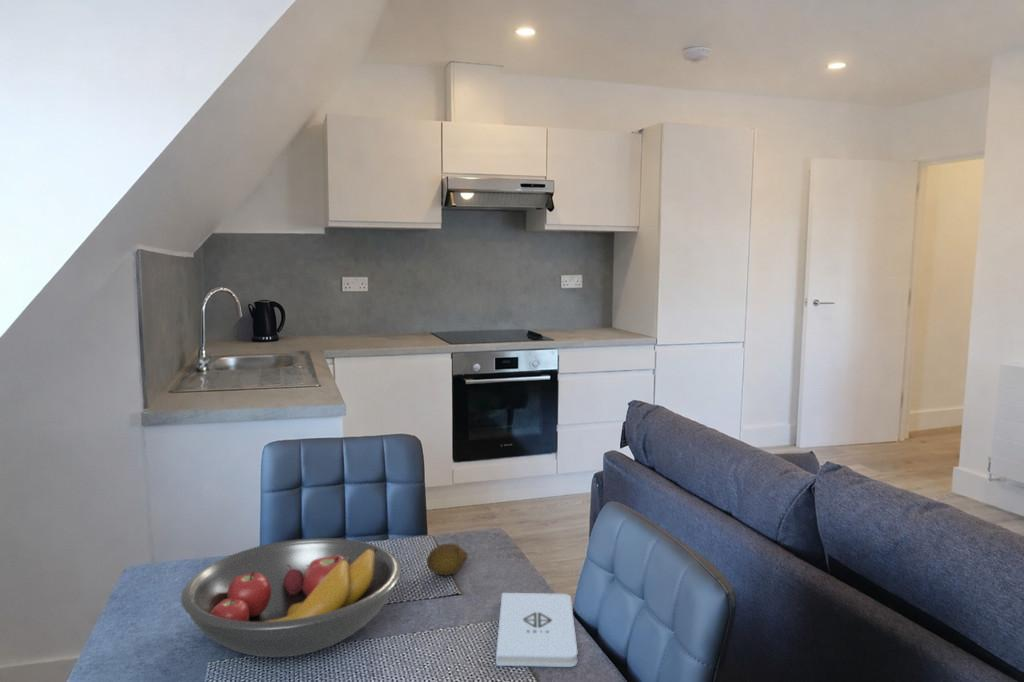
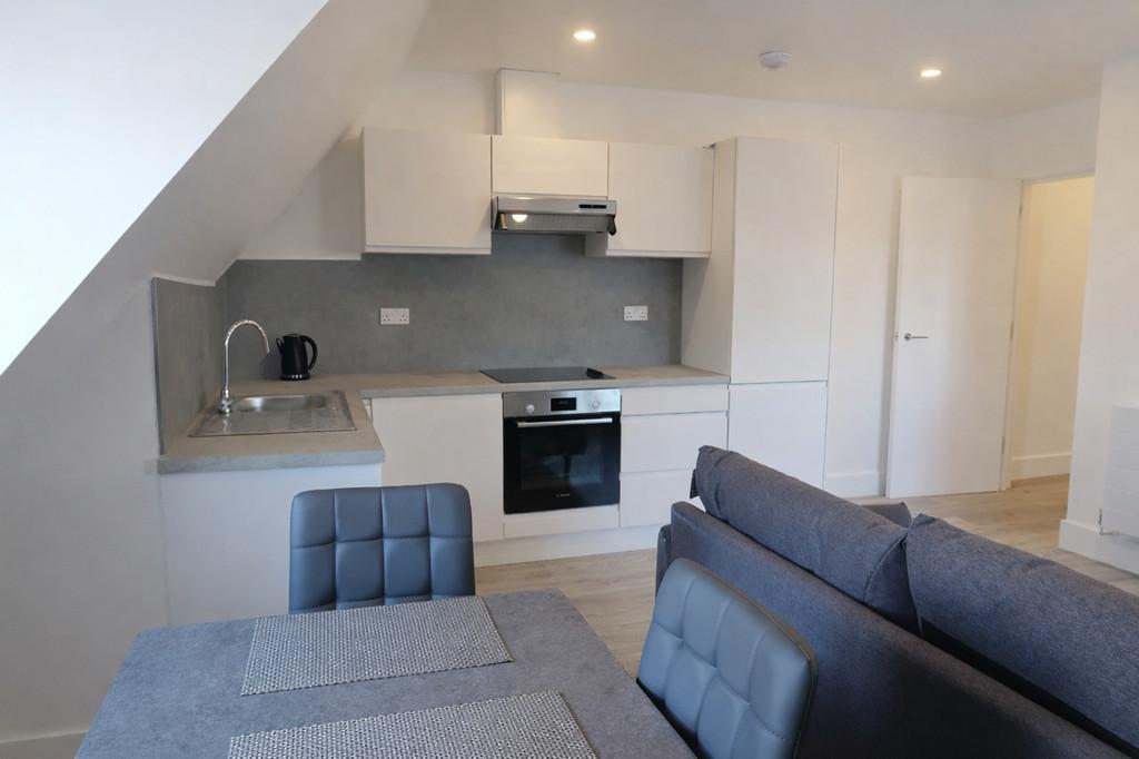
- fruit [426,543,469,576]
- notepad [495,592,578,668]
- fruit bowl [180,537,402,658]
